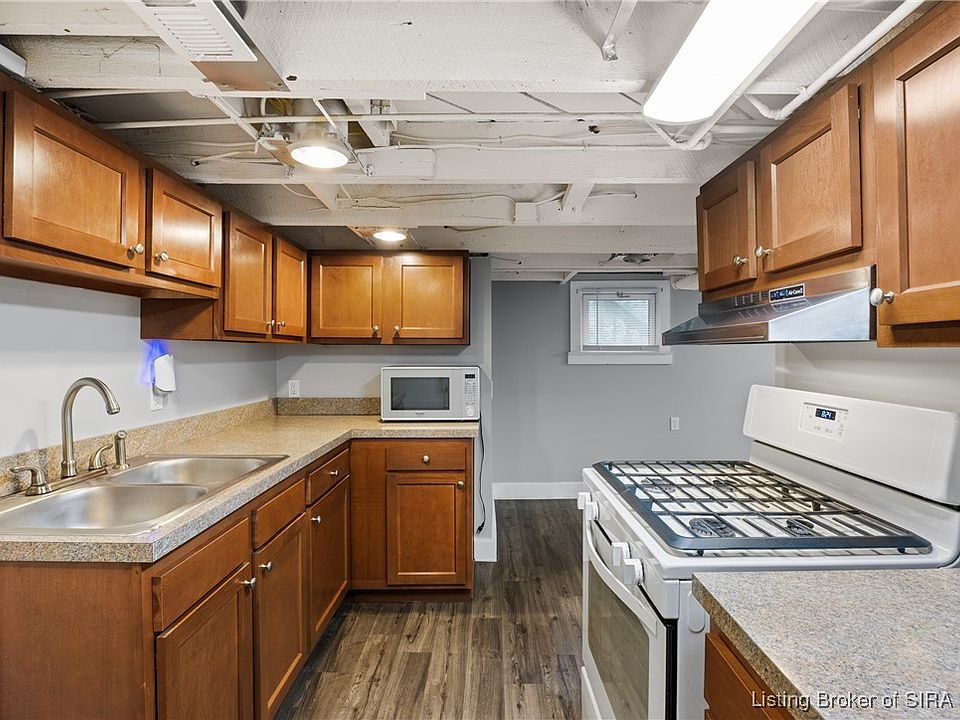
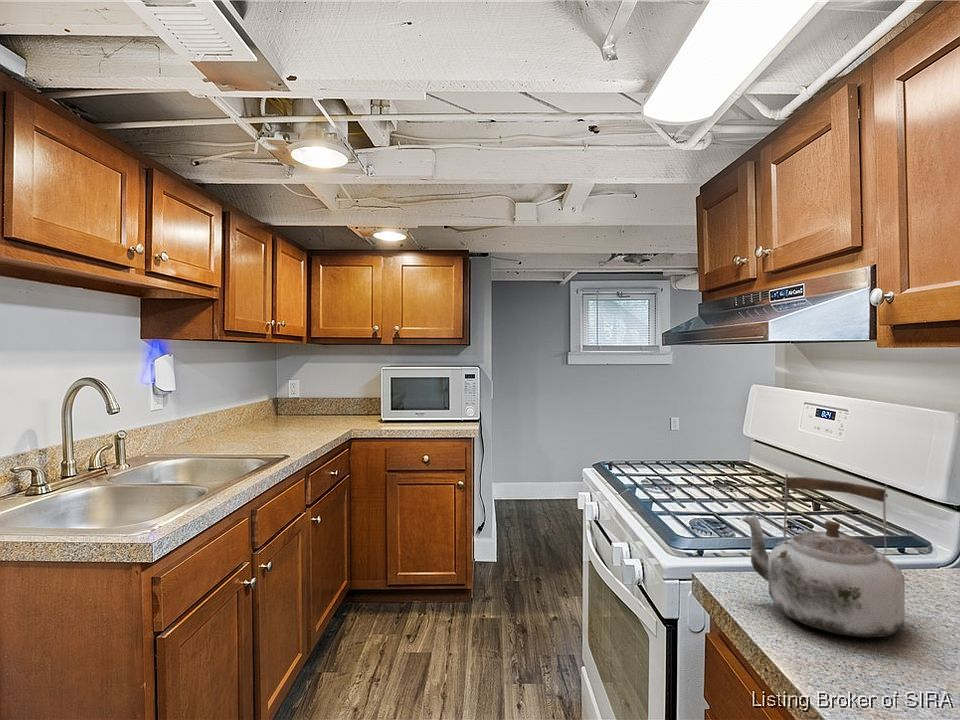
+ kettle [740,473,906,639]
